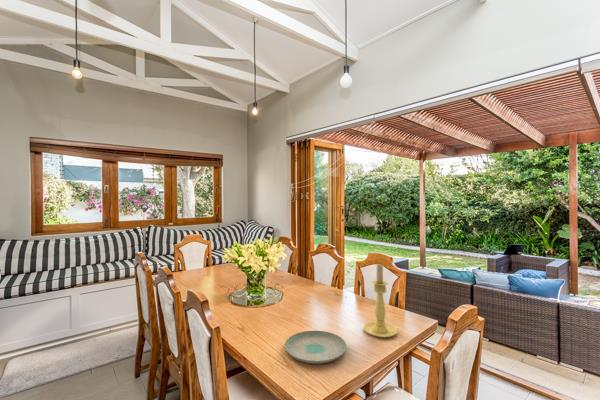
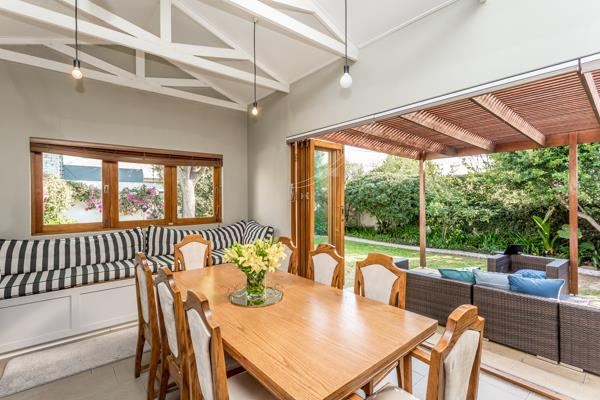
- candle holder [363,263,399,339]
- plate [284,330,347,365]
